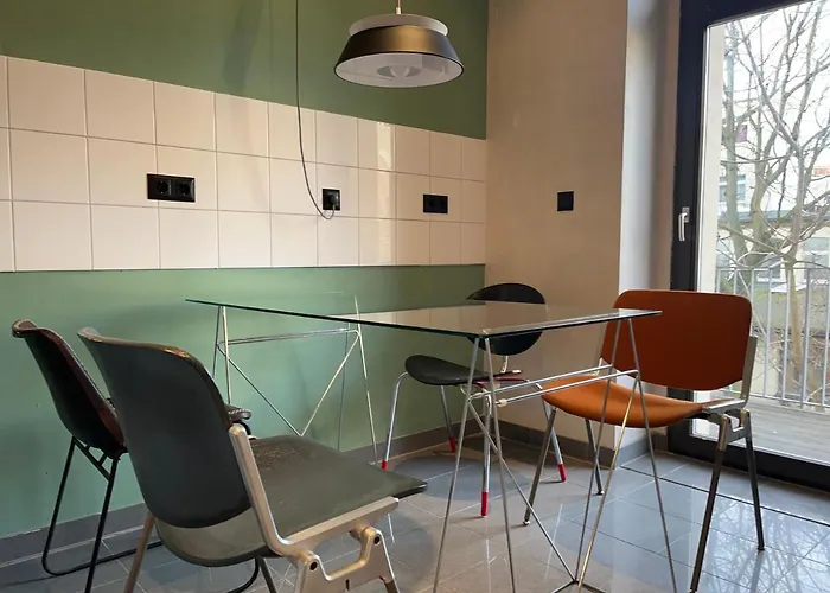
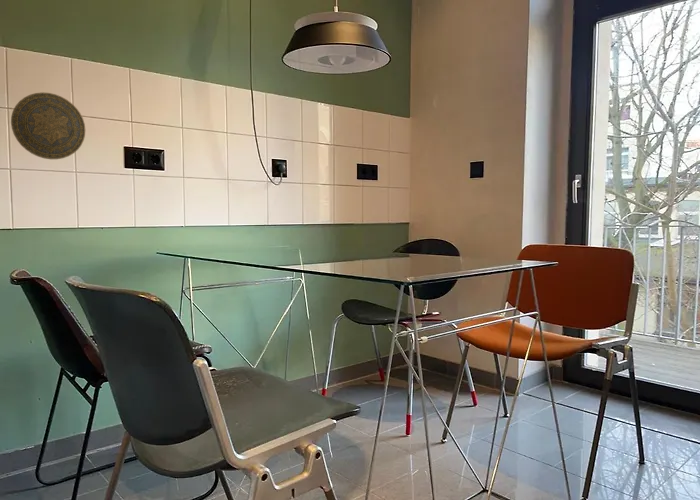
+ decorative plate [10,91,86,160]
